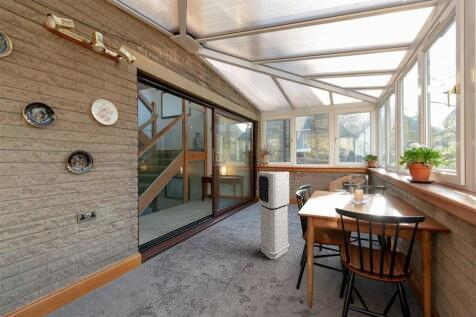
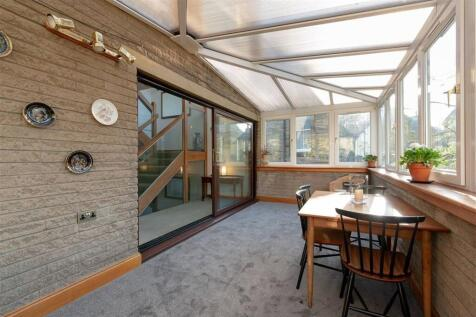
- air purifier [258,171,291,260]
